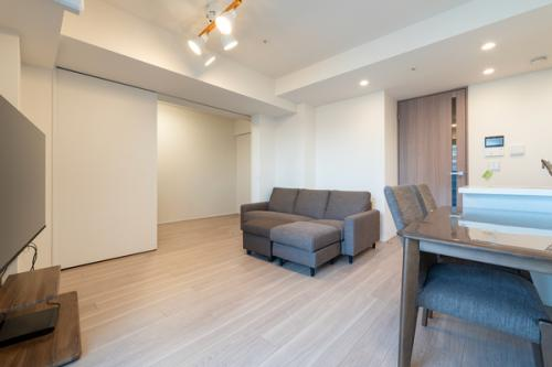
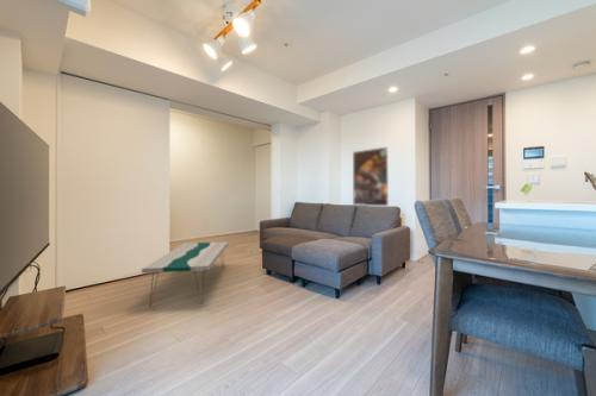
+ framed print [352,146,390,207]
+ coffee table [141,240,229,309]
